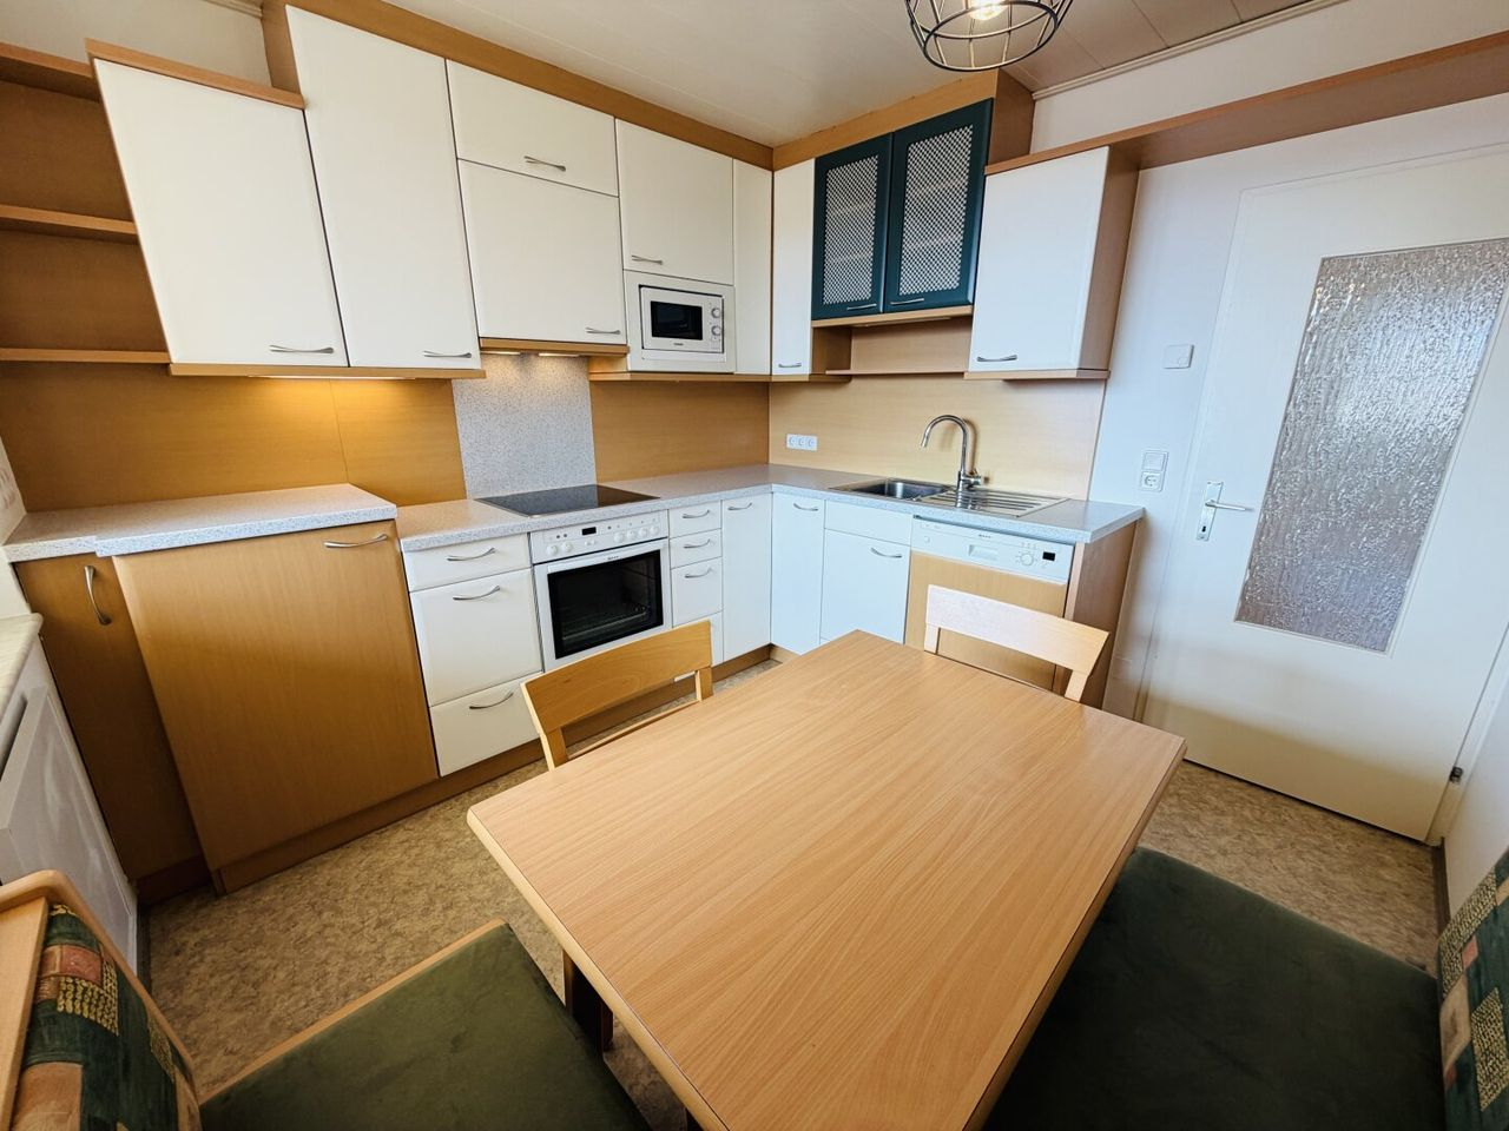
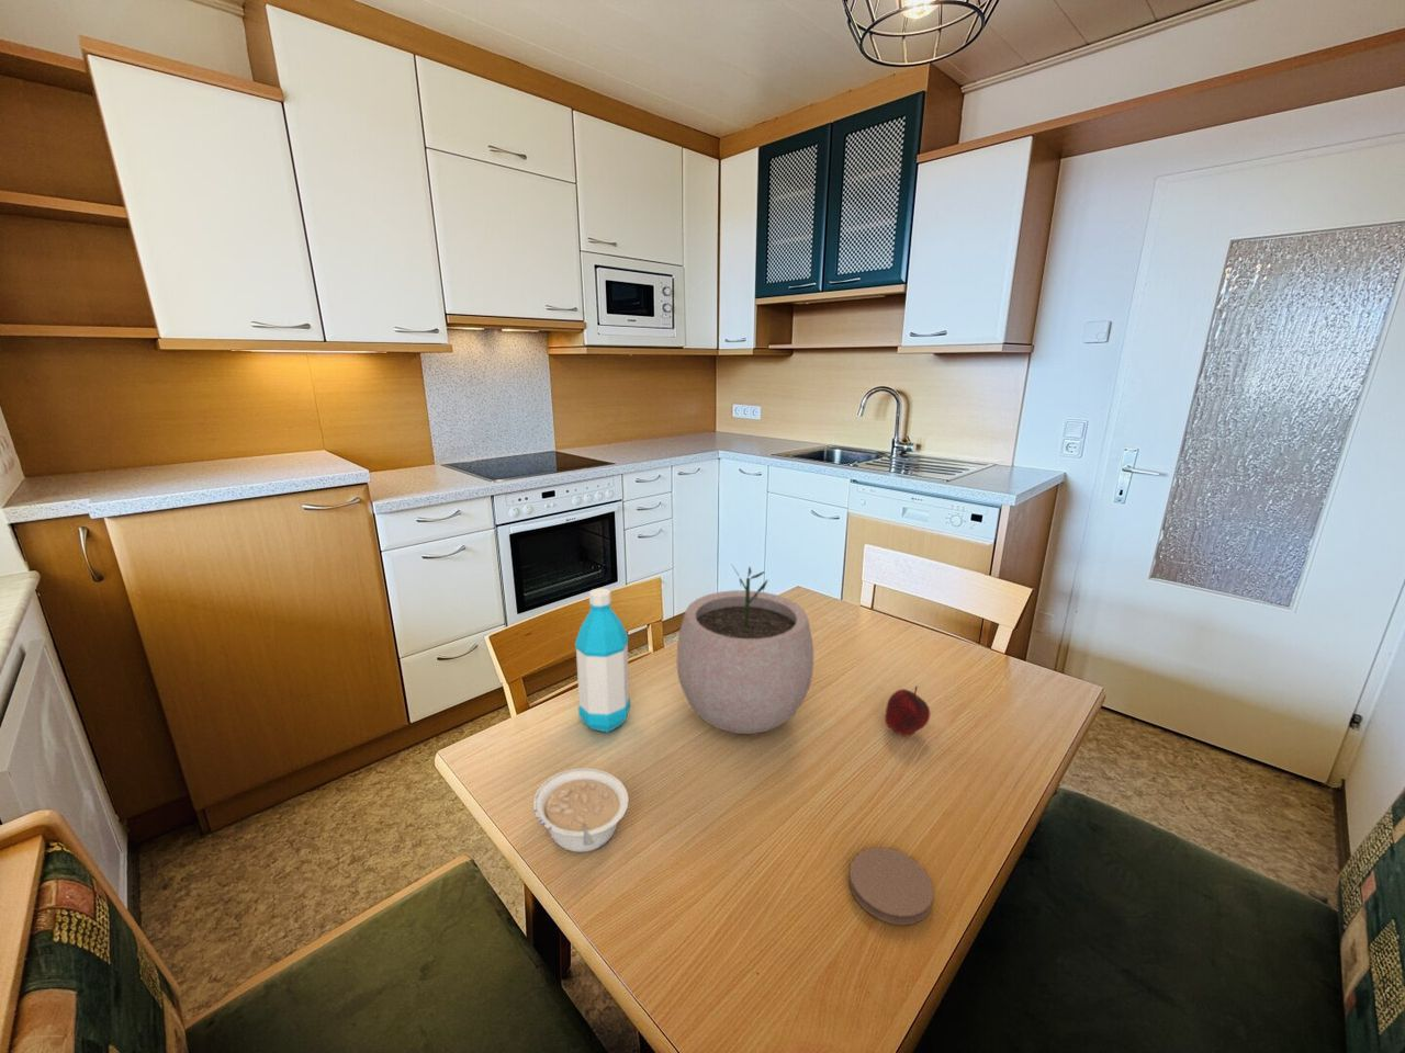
+ water bottle [574,587,632,733]
+ coaster [849,847,934,926]
+ legume [532,767,631,854]
+ plant pot [676,564,814,734]
+ apple [884,686,930,737]
